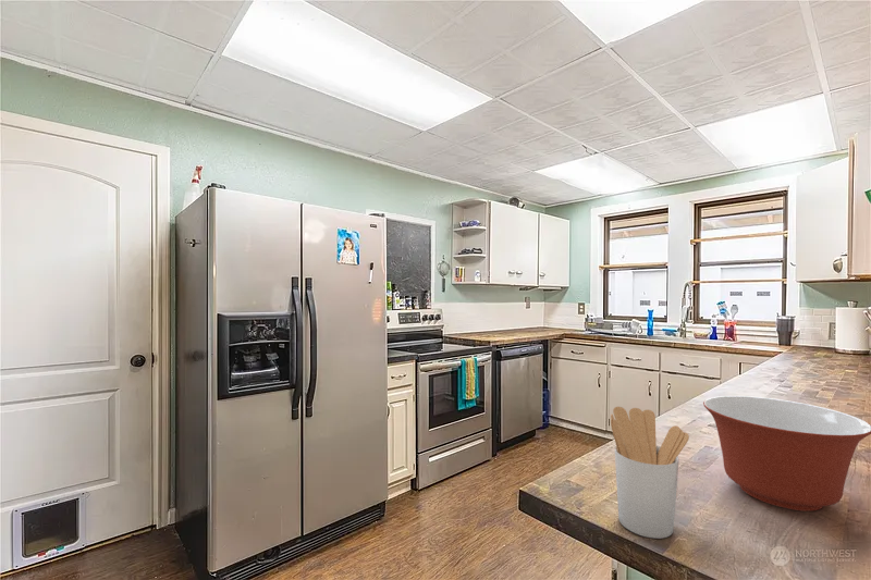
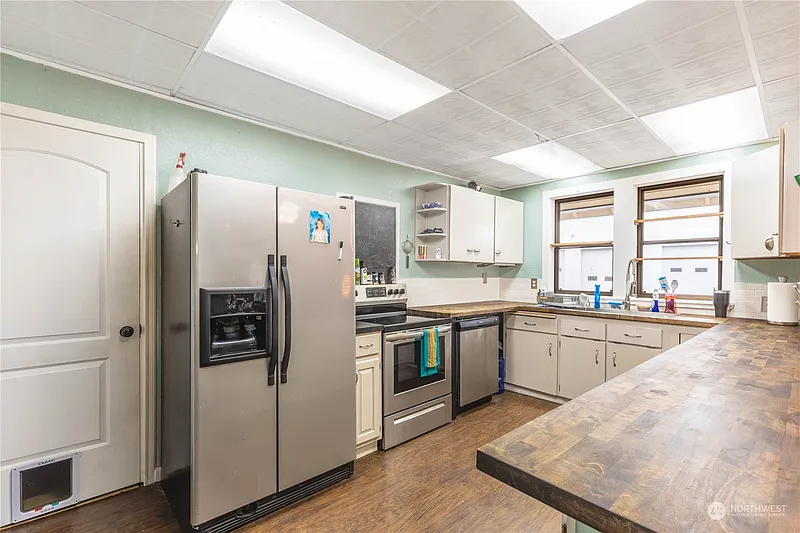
- mixing bowl [702,395,871,513]
- utensil holder [610,406,690,540]
